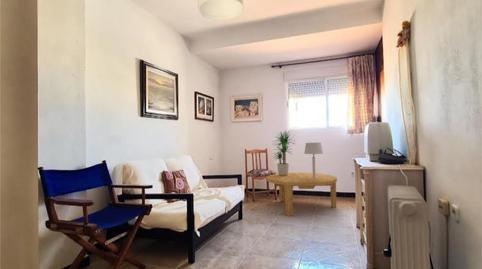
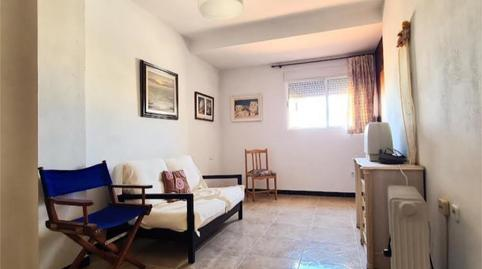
- coffee table [266,172,338,217]
- table lamp [303,142,324,178]
- potted plant [270,130,296,176]
